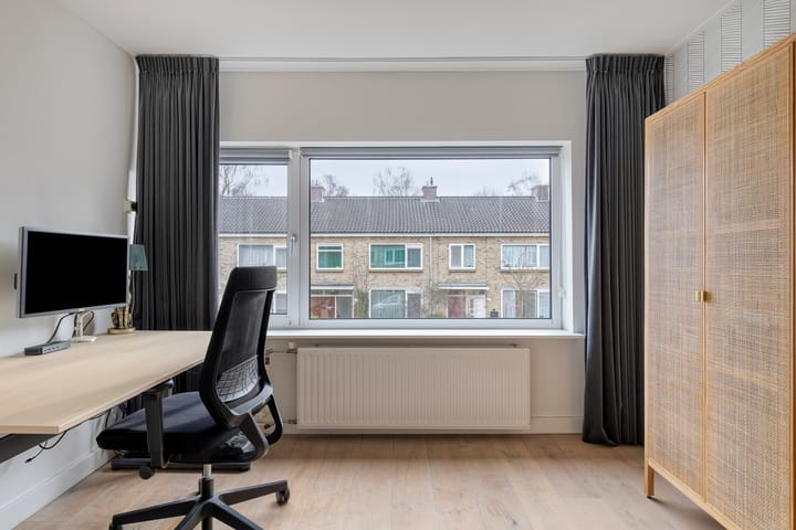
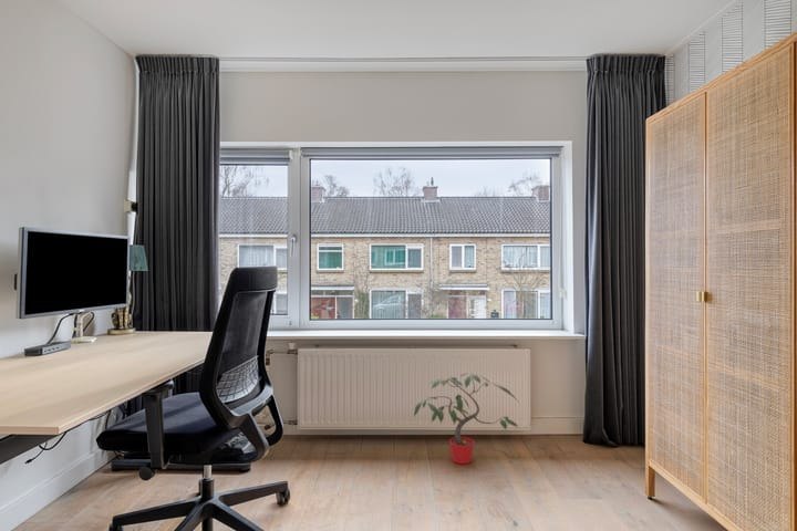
+ potted plant [413,372,520,465]
